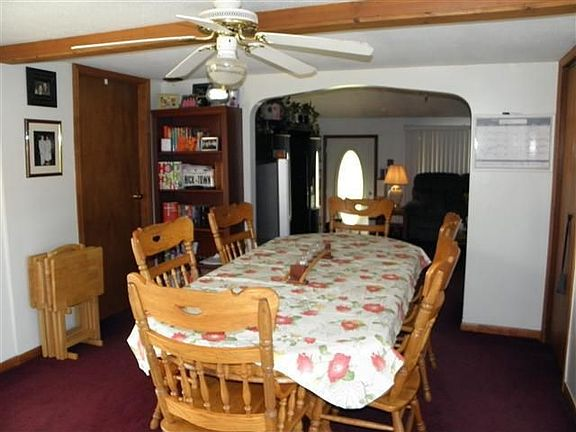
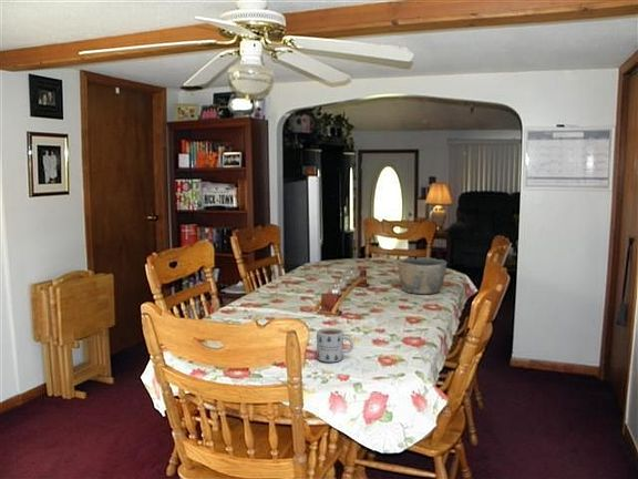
+ mug [316,327,354,364]
+ bowl [397,256,447,295]
